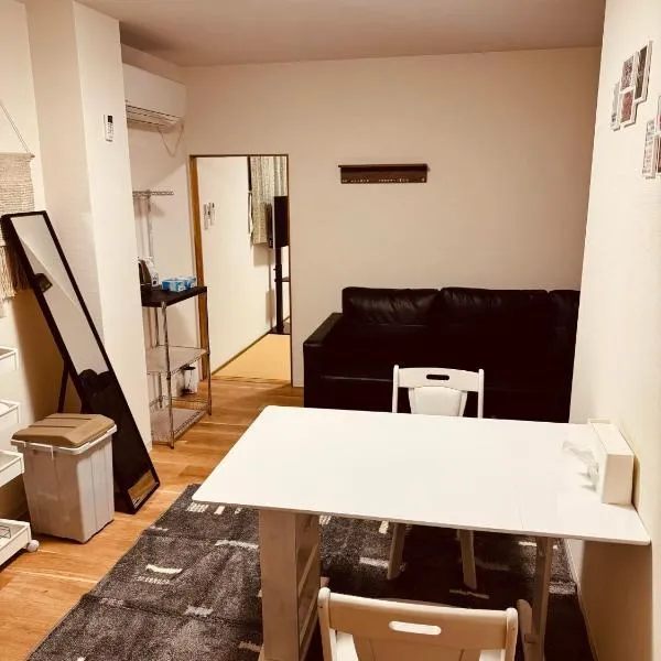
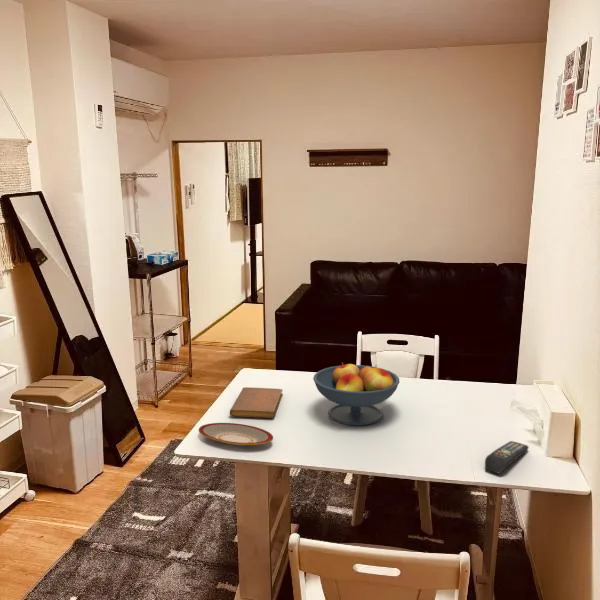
+ notebook [229,386,284,419]
+ plate [198,422,274,447]
+ remote control [484,440,530,475]
+ fruit bowl [312,362,400,426]
